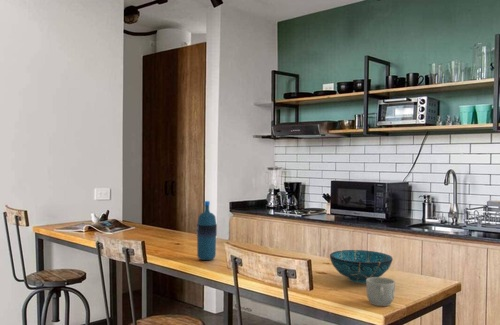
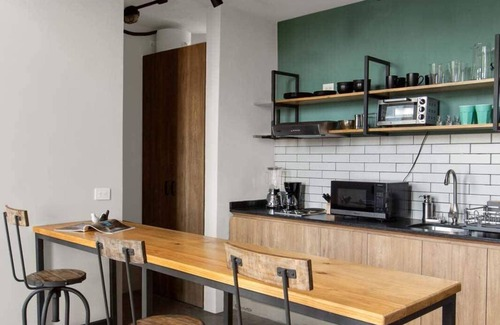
- decorative bowl [329,249,394,284]
- water bottle [196,200,218,261]
- mug [365,276,396,307]
